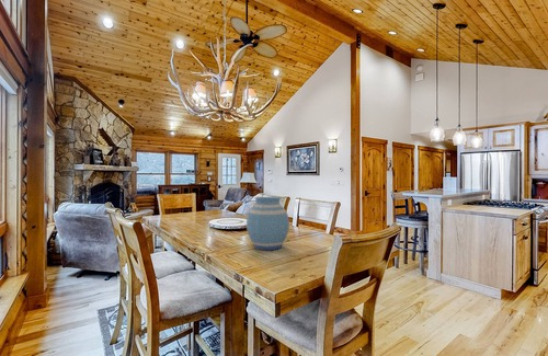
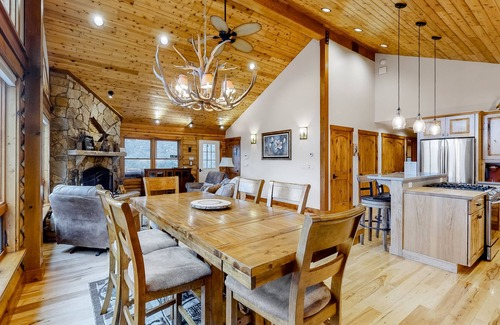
- vase [246,196,290,251]
